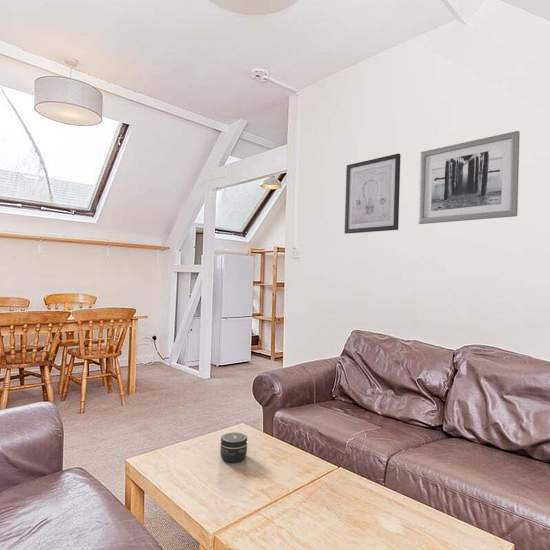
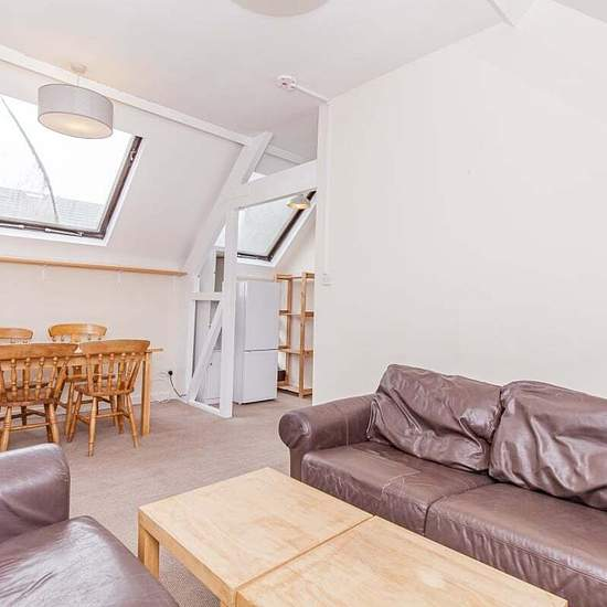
- jar [219,431,248,464]
- wall art [344,153,401,235]
- wall art [417,130,521,225]
